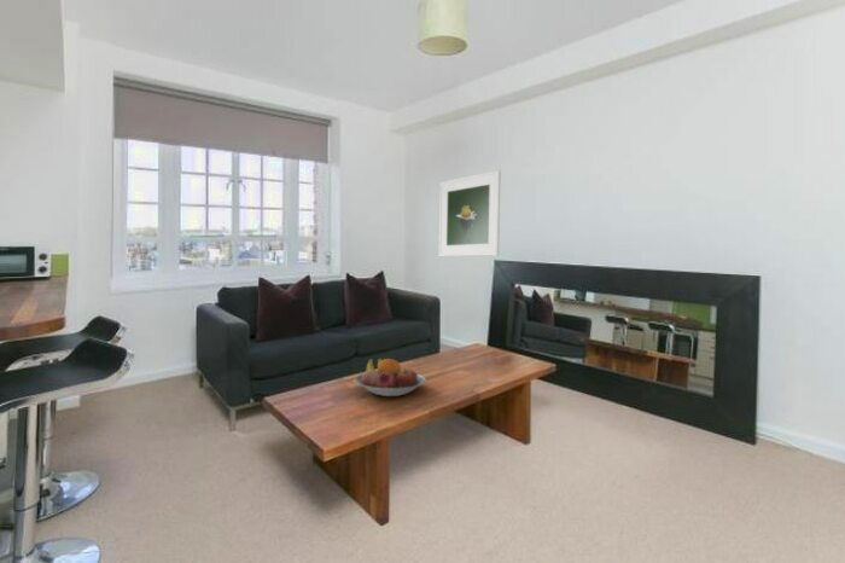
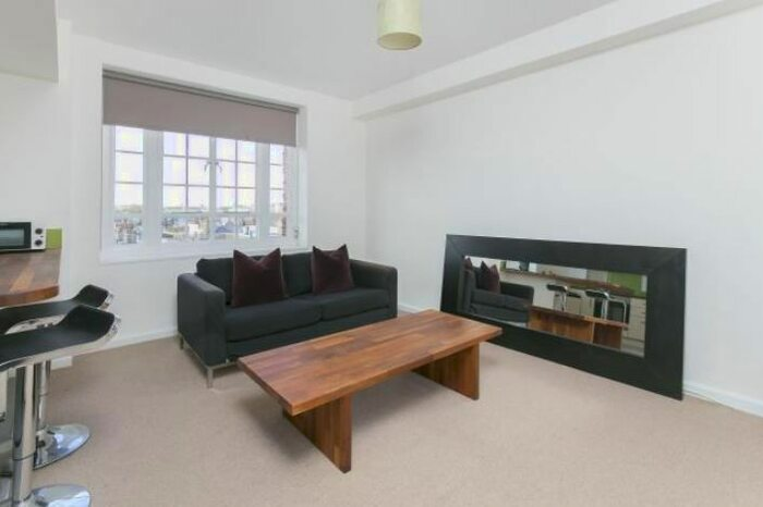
- fruit bowl [354,358,427,397]
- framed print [437,169,502,257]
